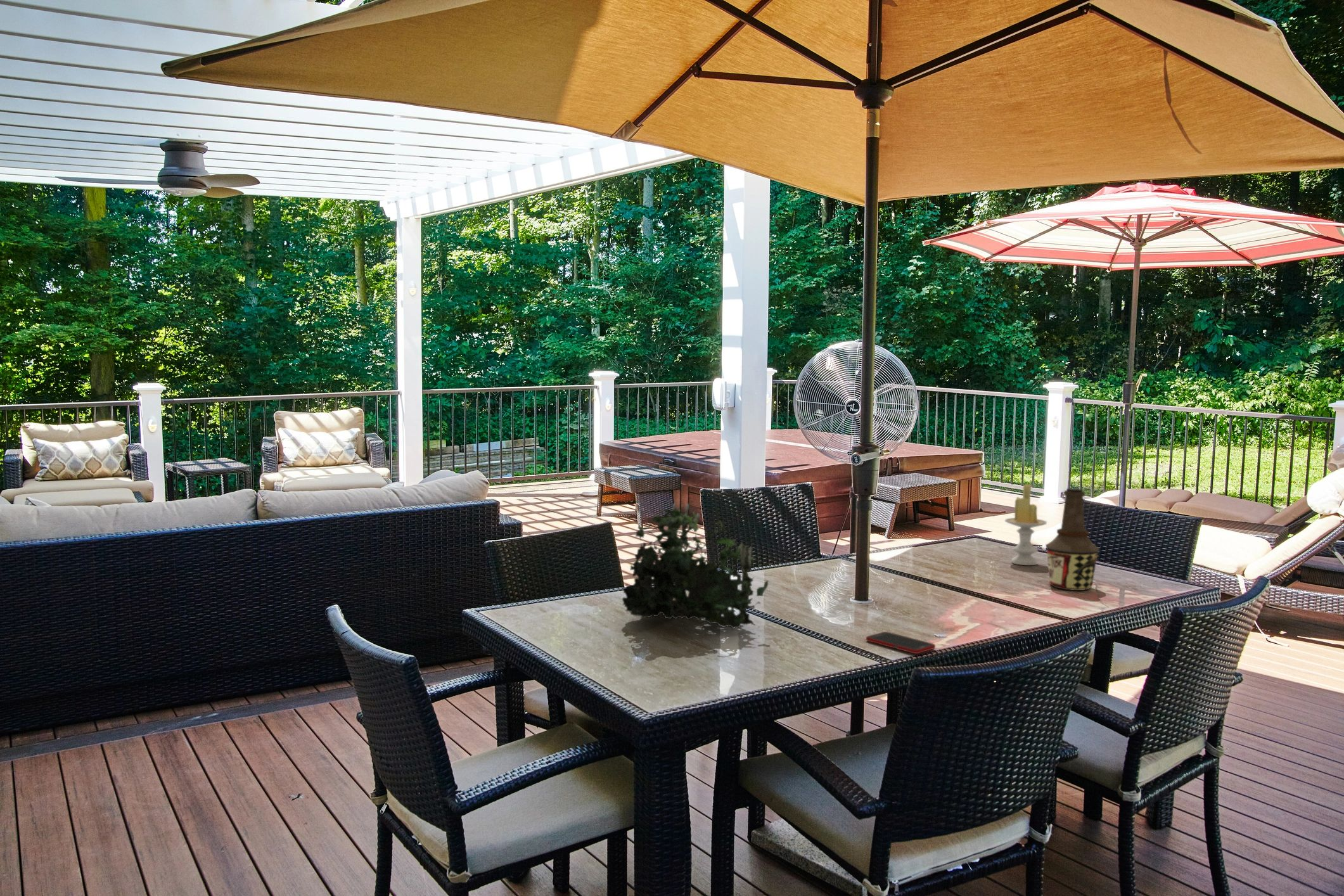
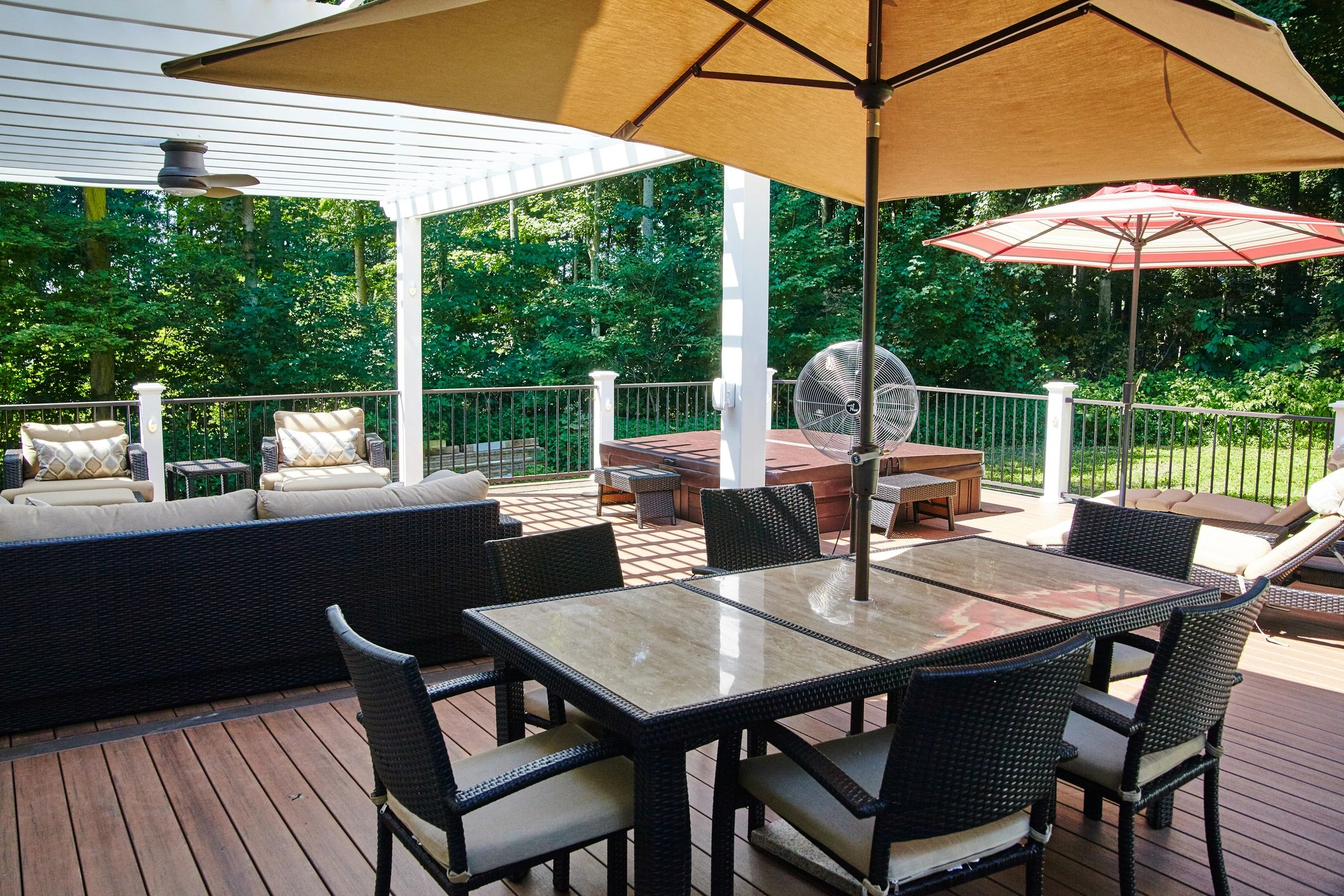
- candle [1004,483,1047,566]
- plant [622,503,769,629]
- cell phone [865,631,936,655]
- bottle [1045,488,1100,591]
